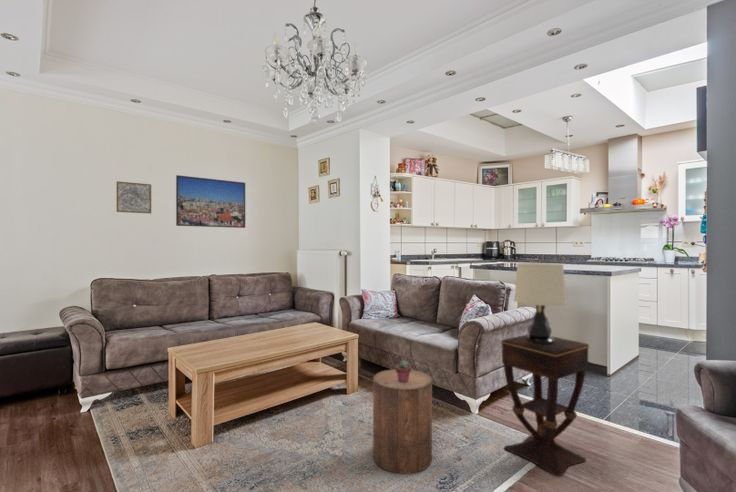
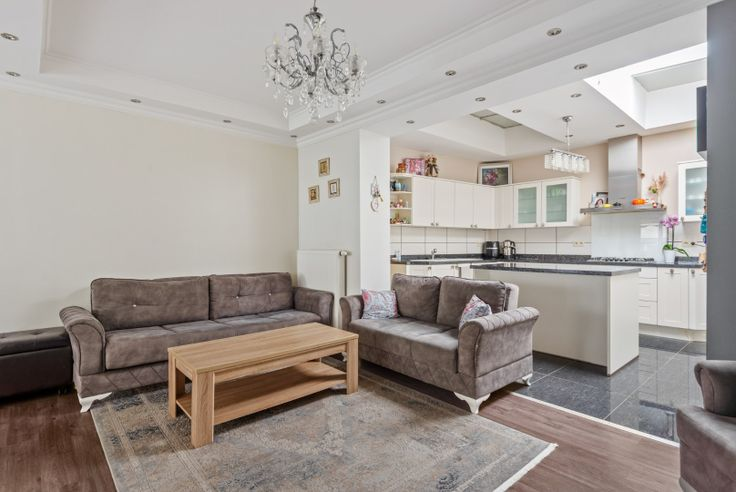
- potted succulent [394,359,412,383]
- table lamp [513,262,568,344]
- stool [372,368,433,475]
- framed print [175,174,246,229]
- wall art [115,180,152,215]
- side table [500,334,590,477]
